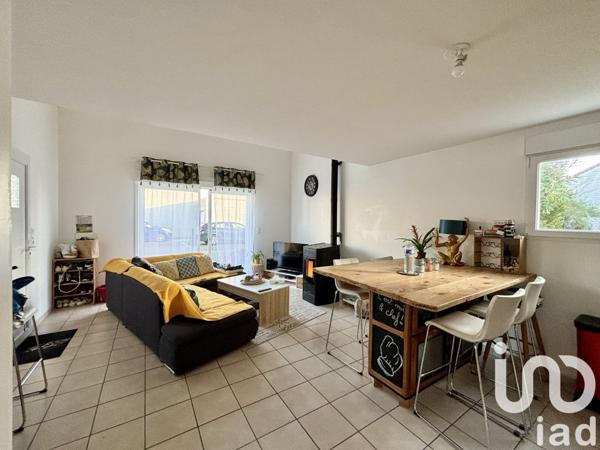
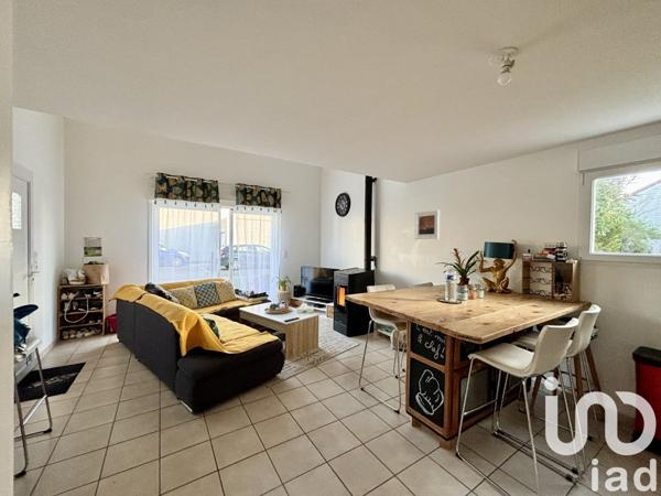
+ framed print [414,208,441,240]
